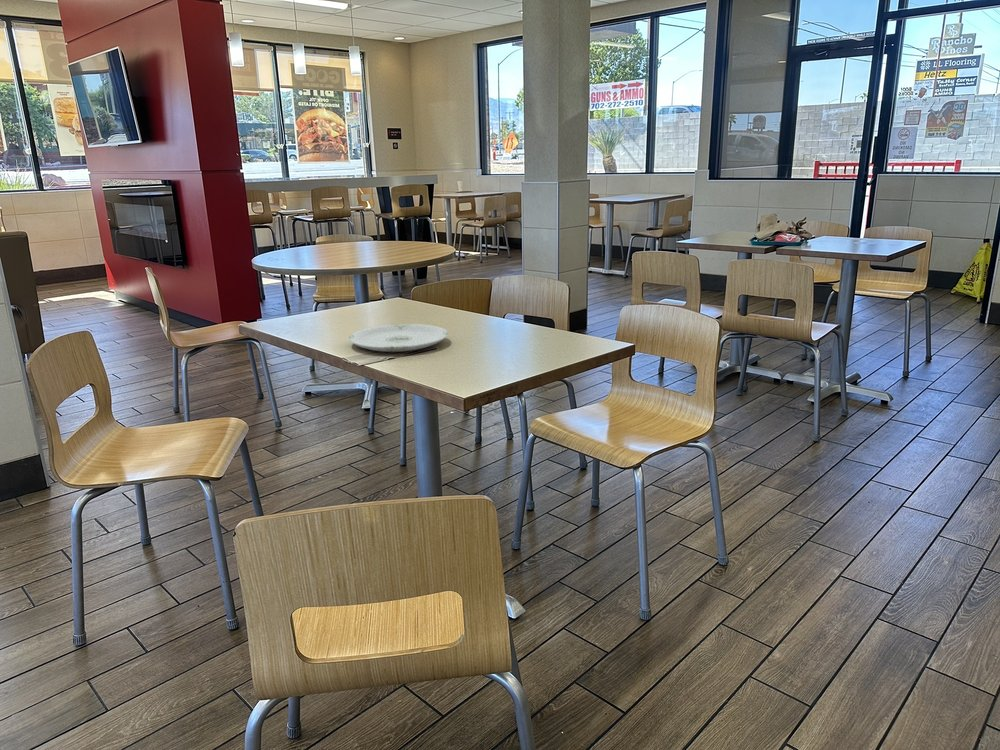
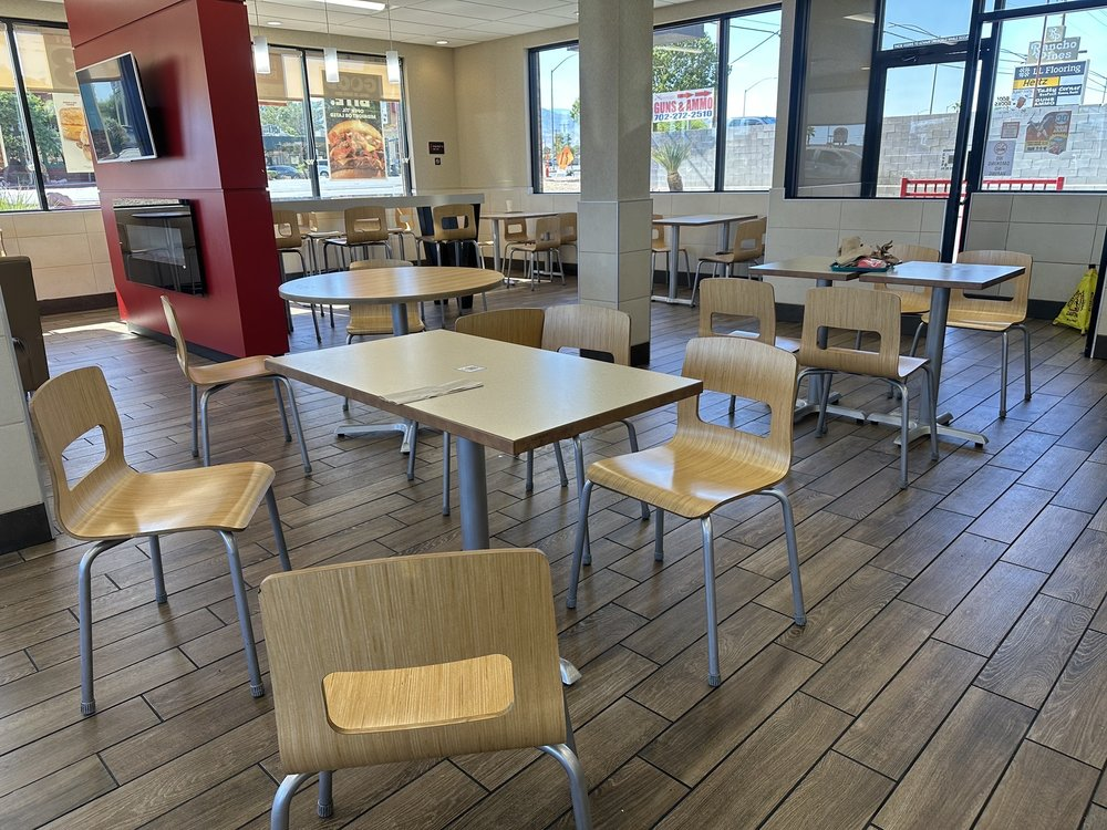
- plate [348,323,449,353]
